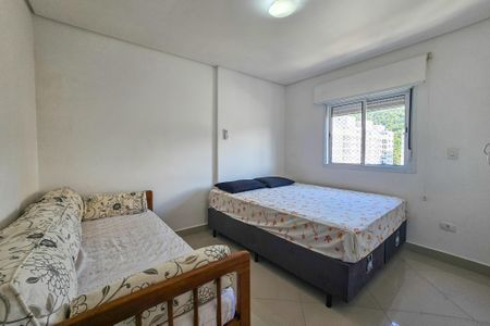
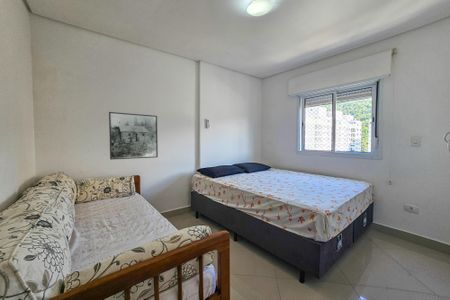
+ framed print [108,111,159,161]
